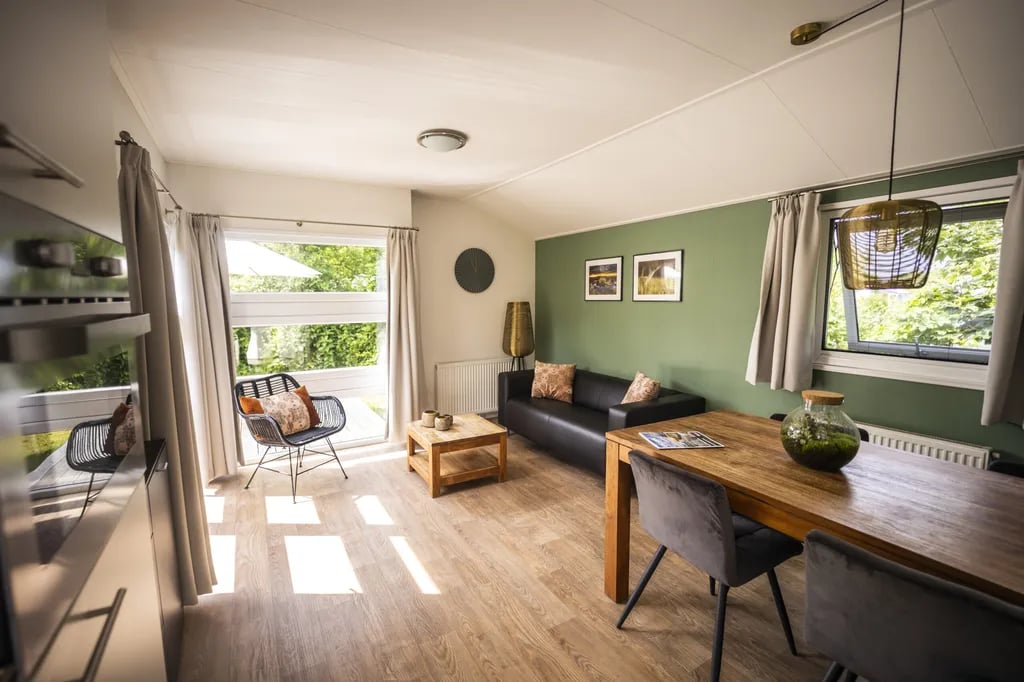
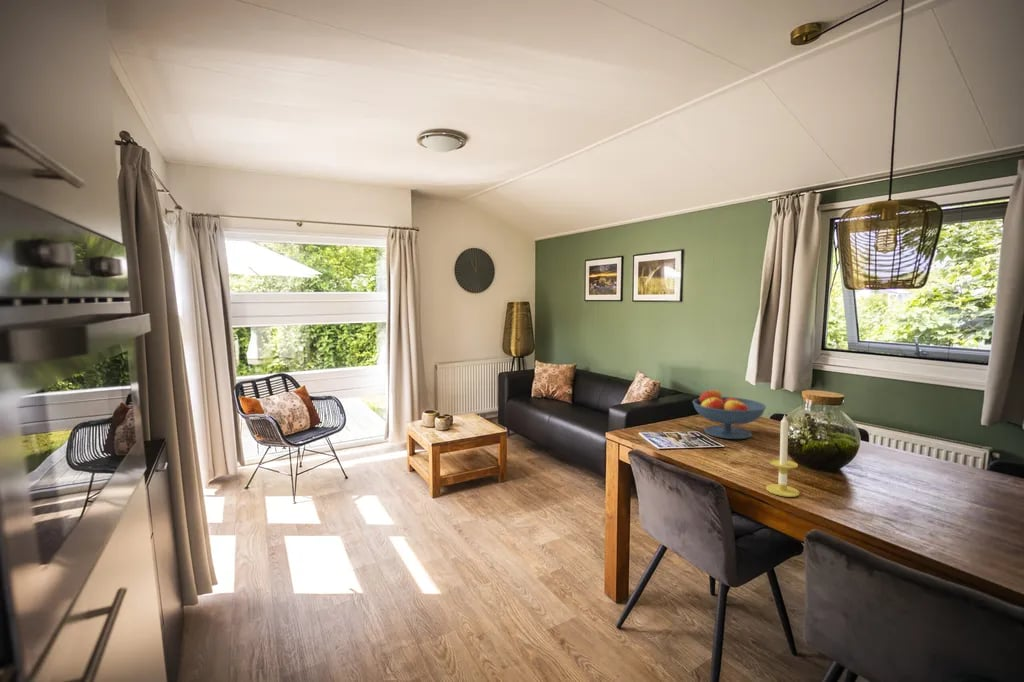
+ candle [765,415,801,498]
+ fruit bowl [691,388,767,440]
